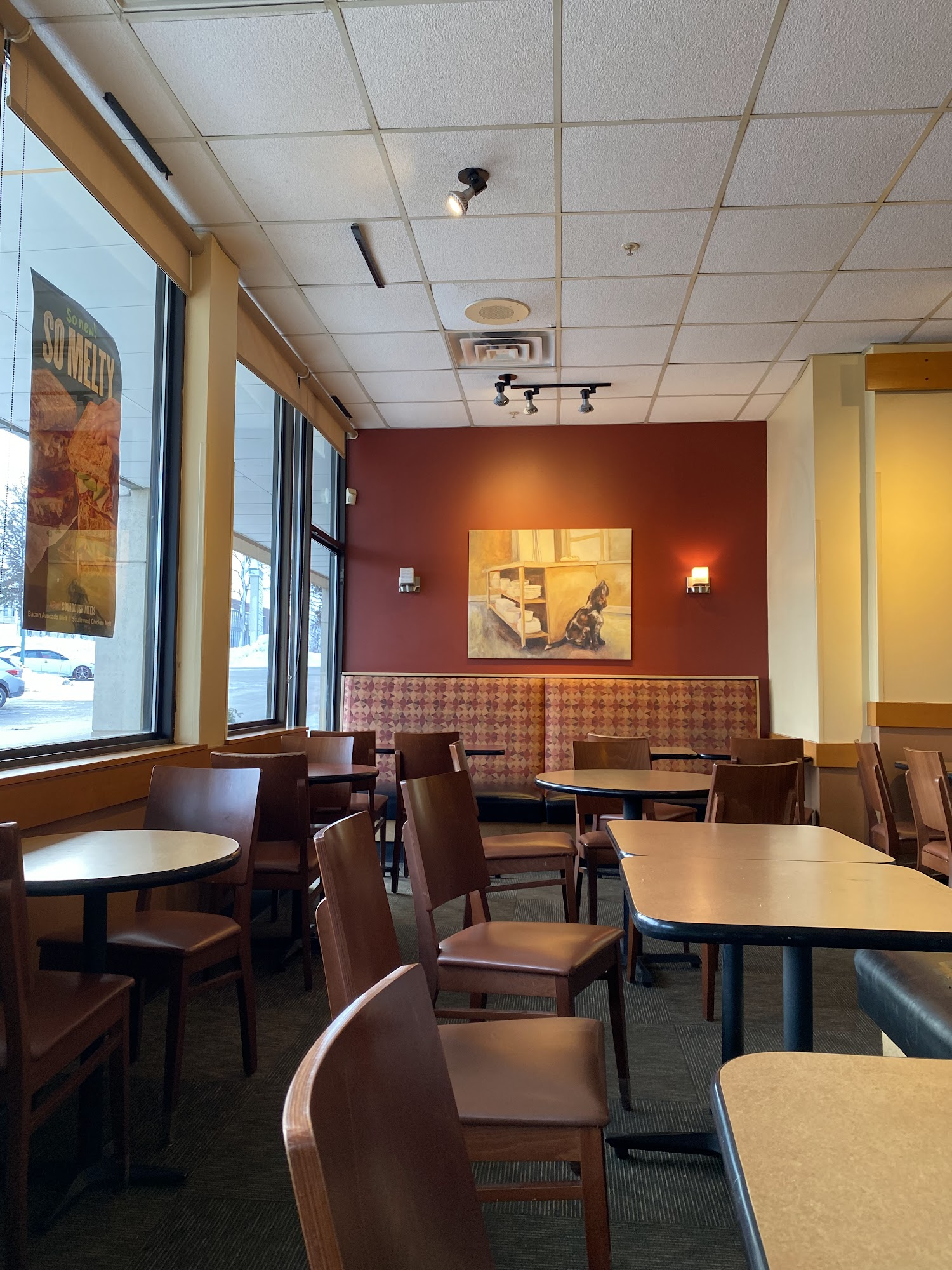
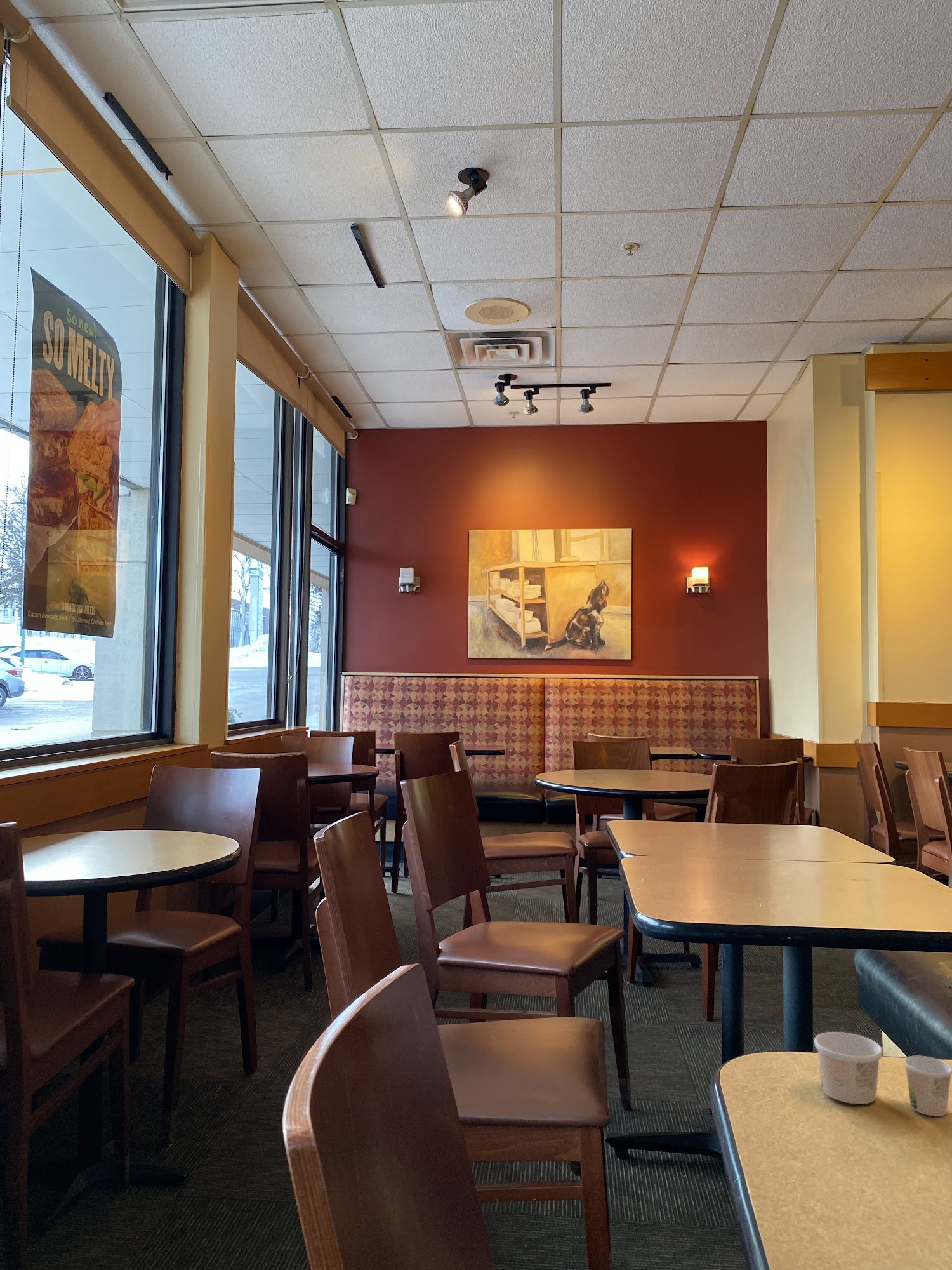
+ paper cup [814,1031,952,1117]
